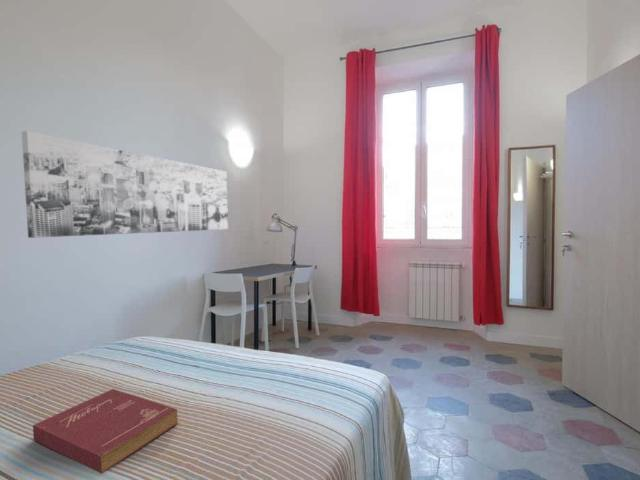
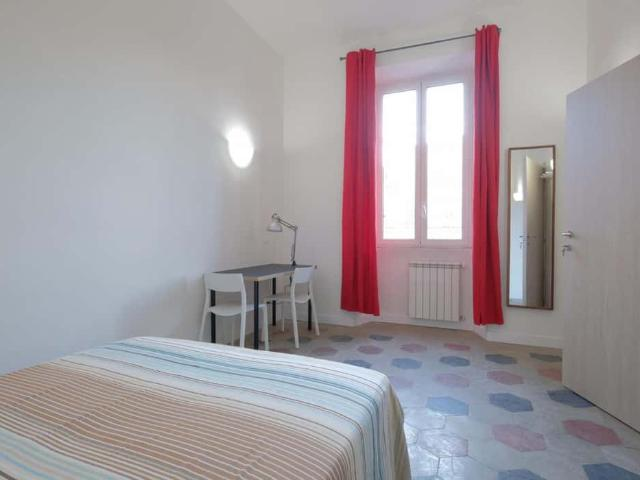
- wall art [21,130,229,239]
- book [32,388,179,475]
